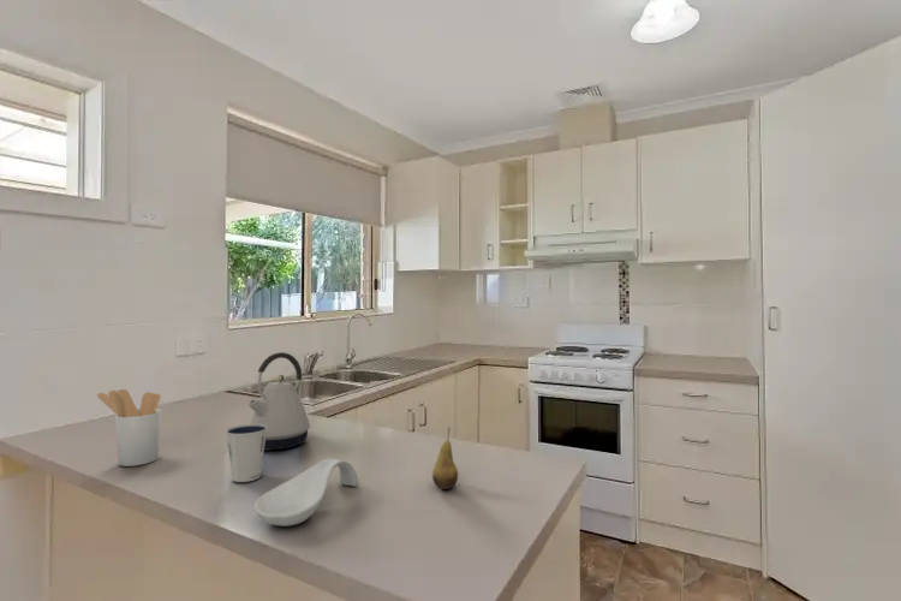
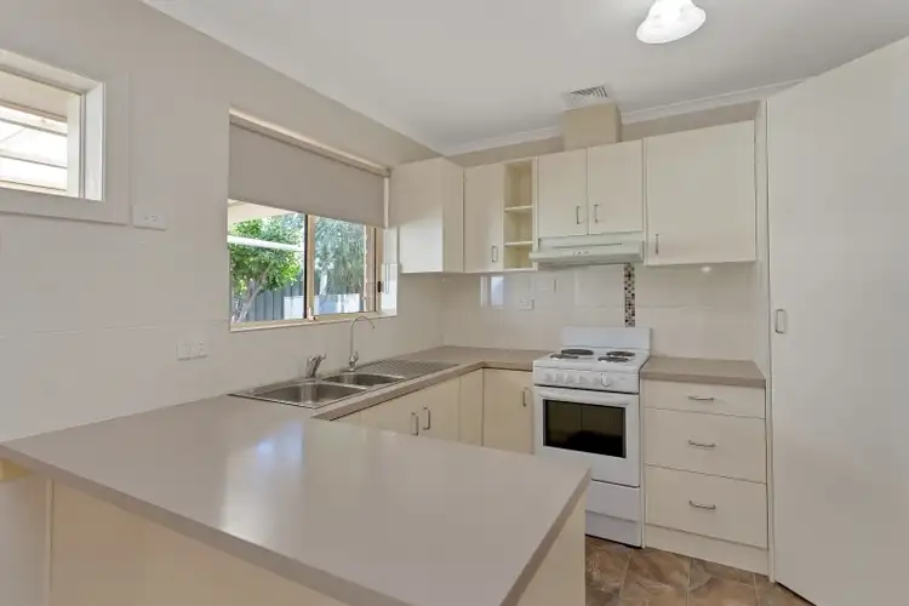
- dixie cup [225,423,268,483]
- kettle [246,351,311,451]
- spoon rest [253,458,359,528]
- utensil holder [96,388,162,468]
- fruit [431,426,459,490]
